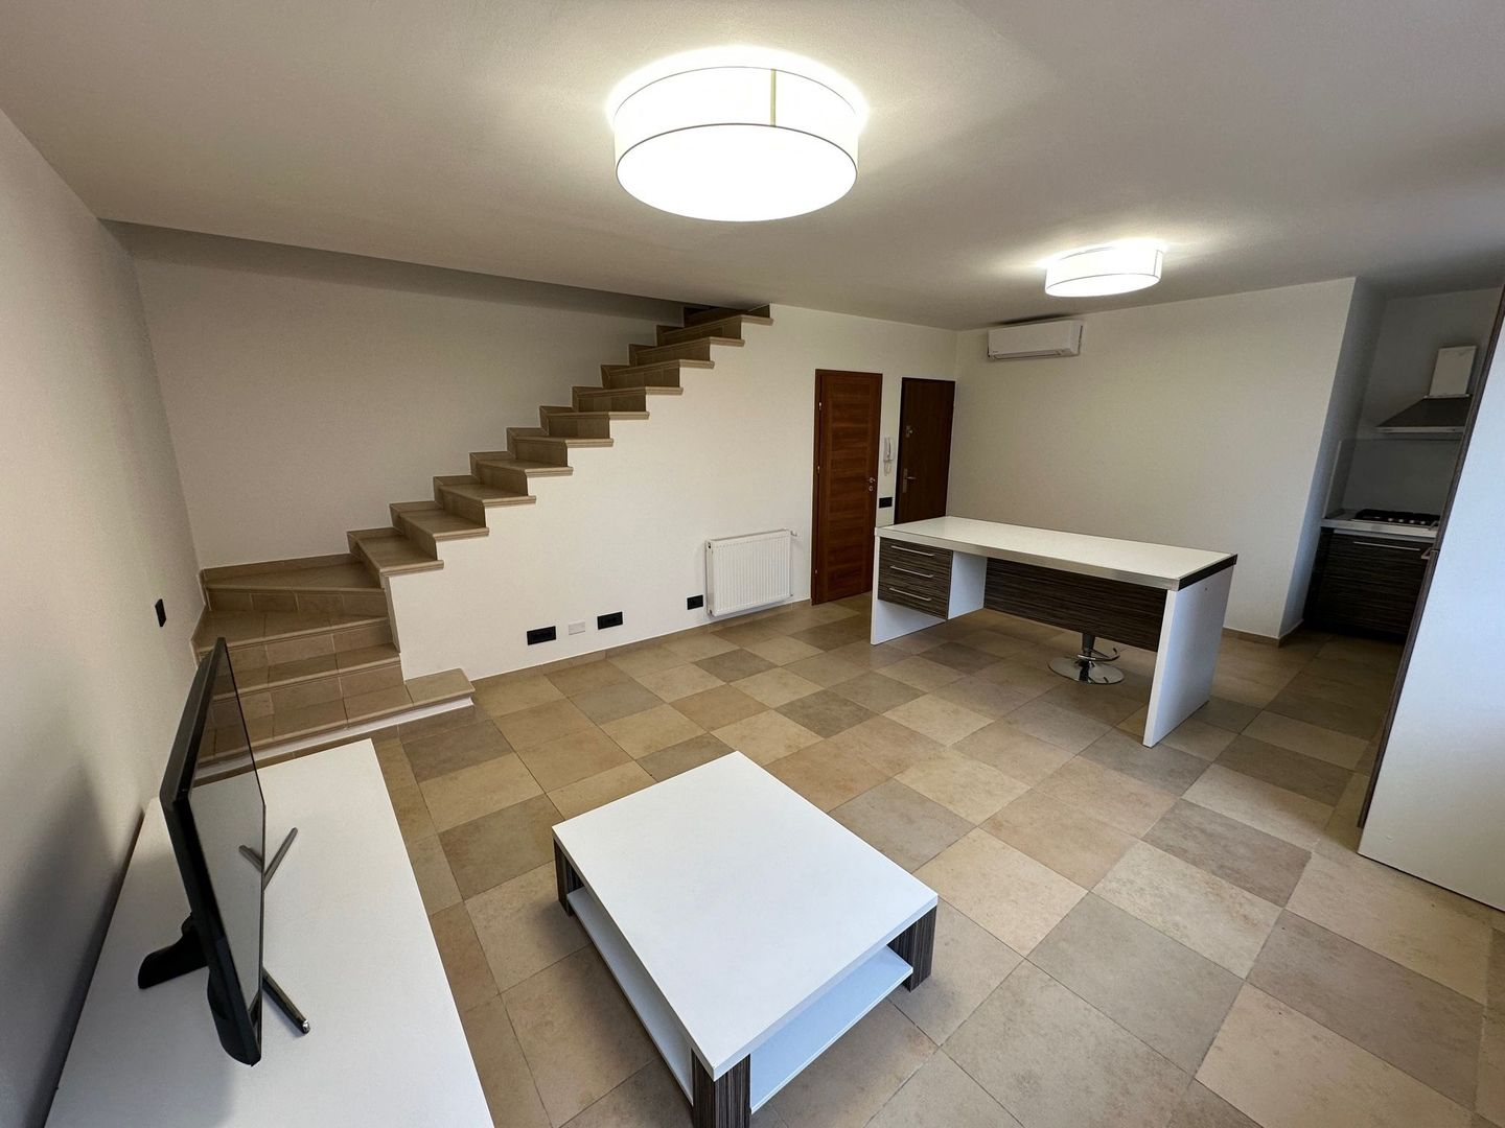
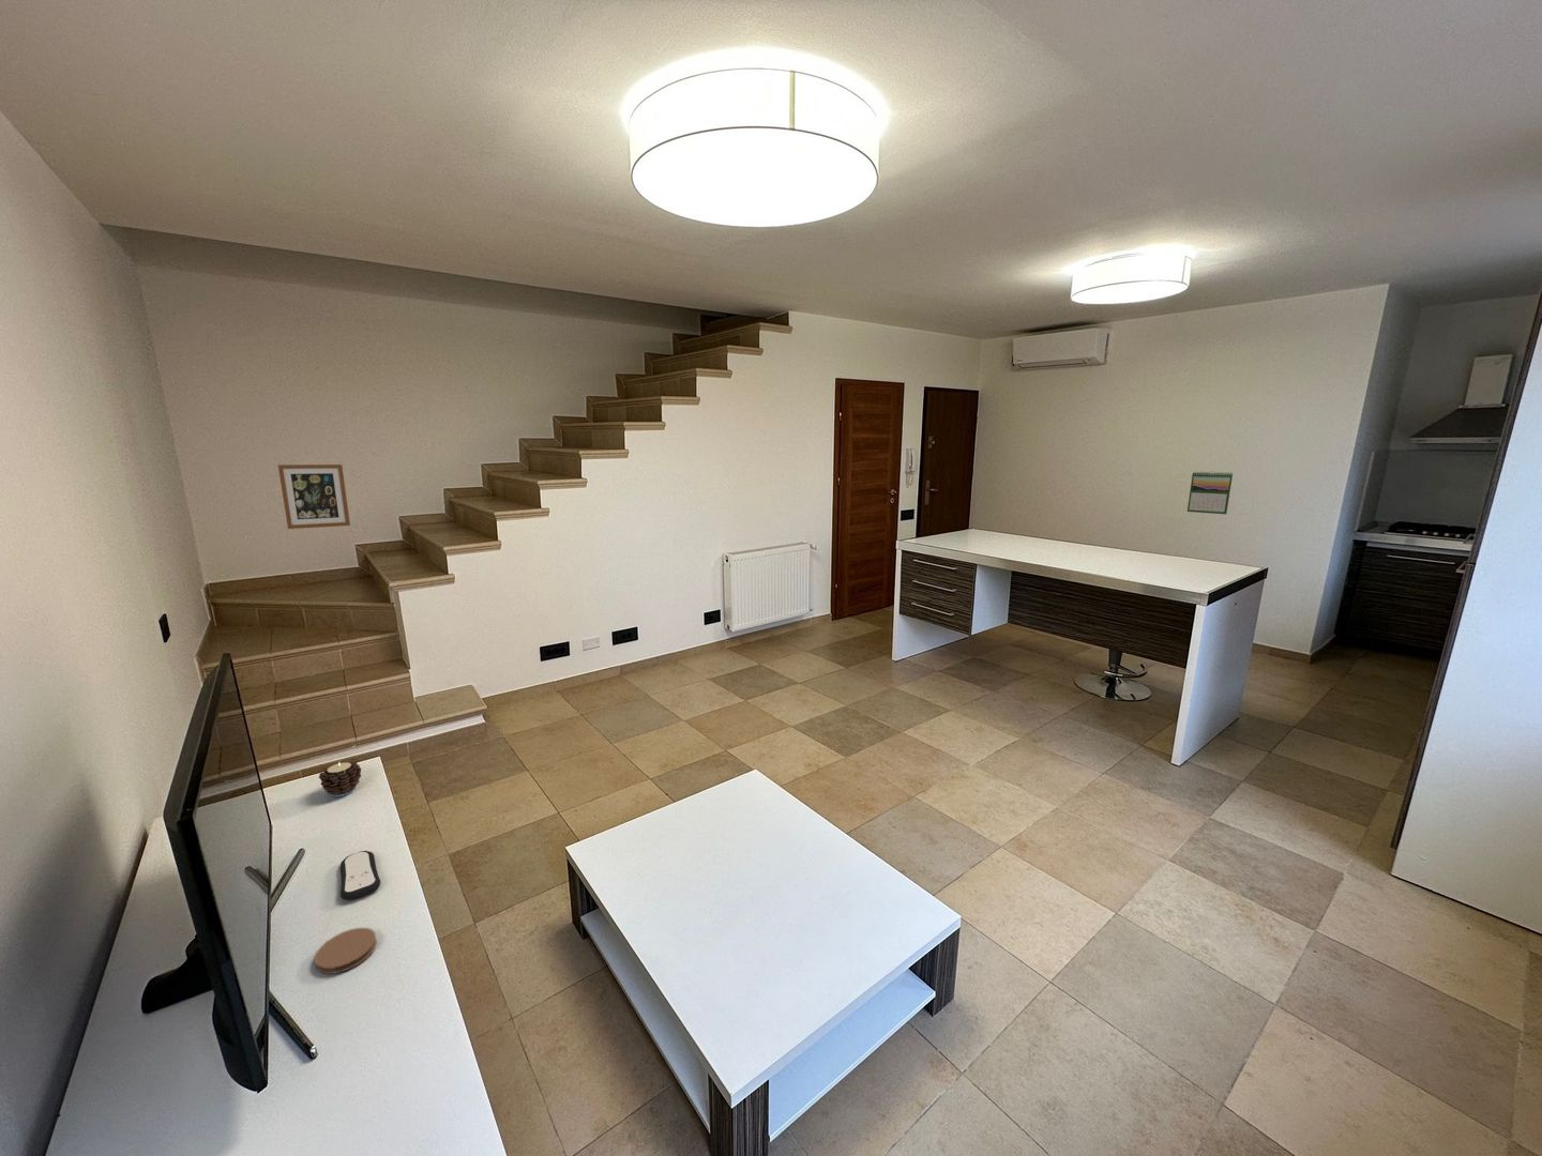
+ candle [318,761,362,798]
+ coaster [313,926,378,975]
+ remote control [340,850,381,901]
+ calendar [1186,470,1234,515]
+ wall art [277,464,351,529]
